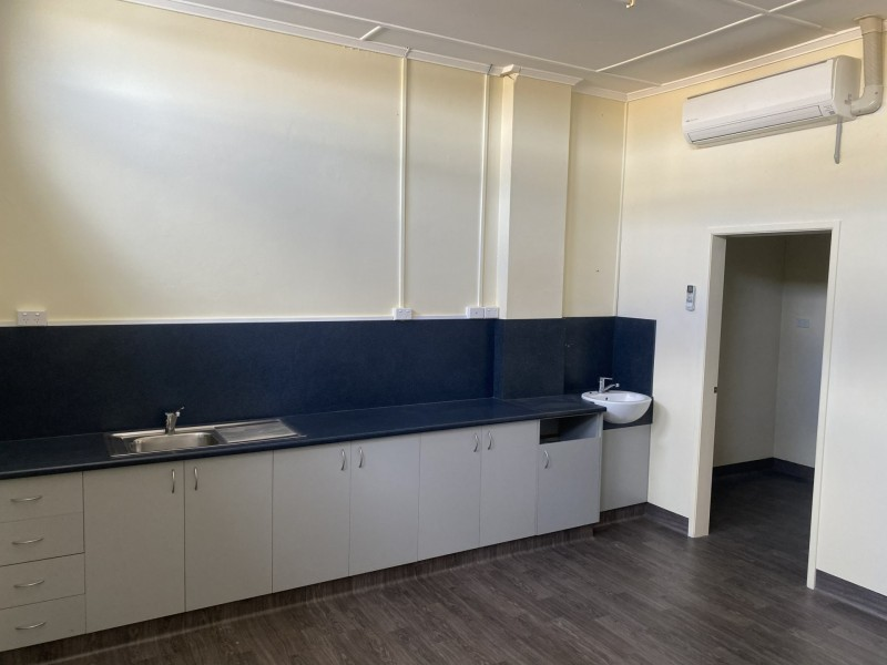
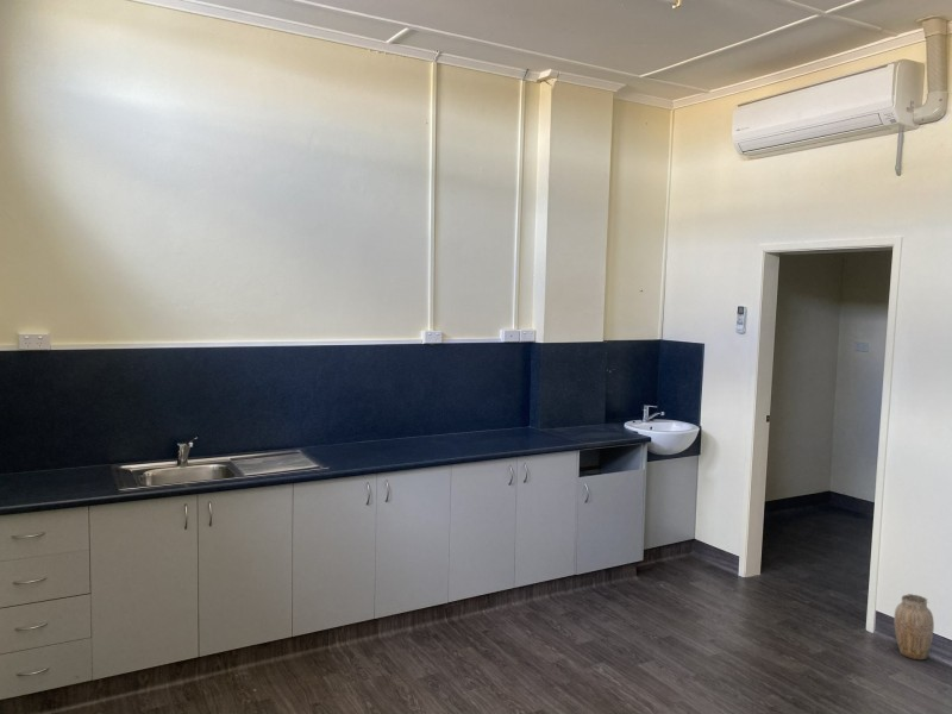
+ vase [892,593,935,660]
